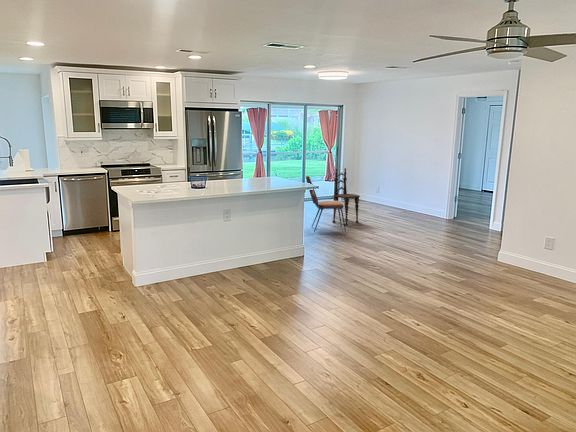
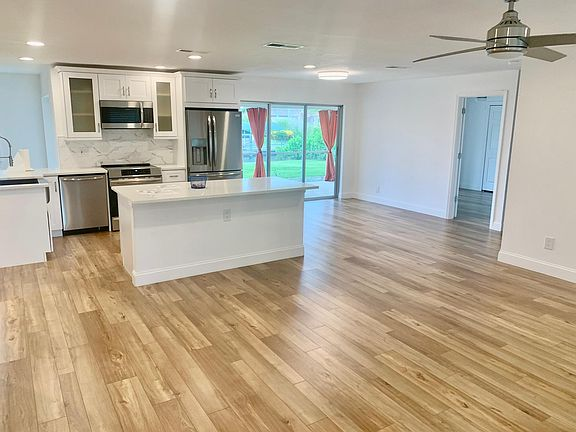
- dining chair [332,167,361,226]
- dining chair [305,174,347,233]
